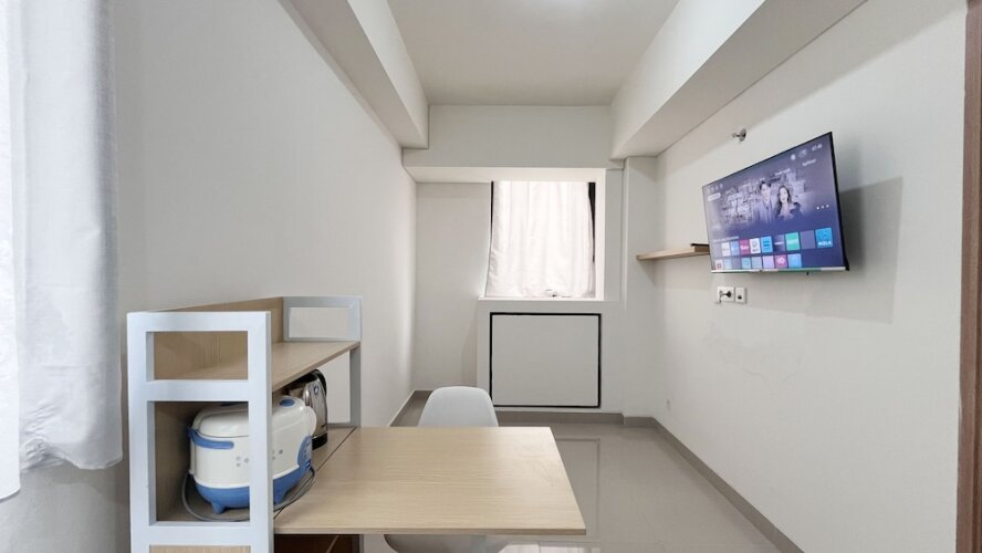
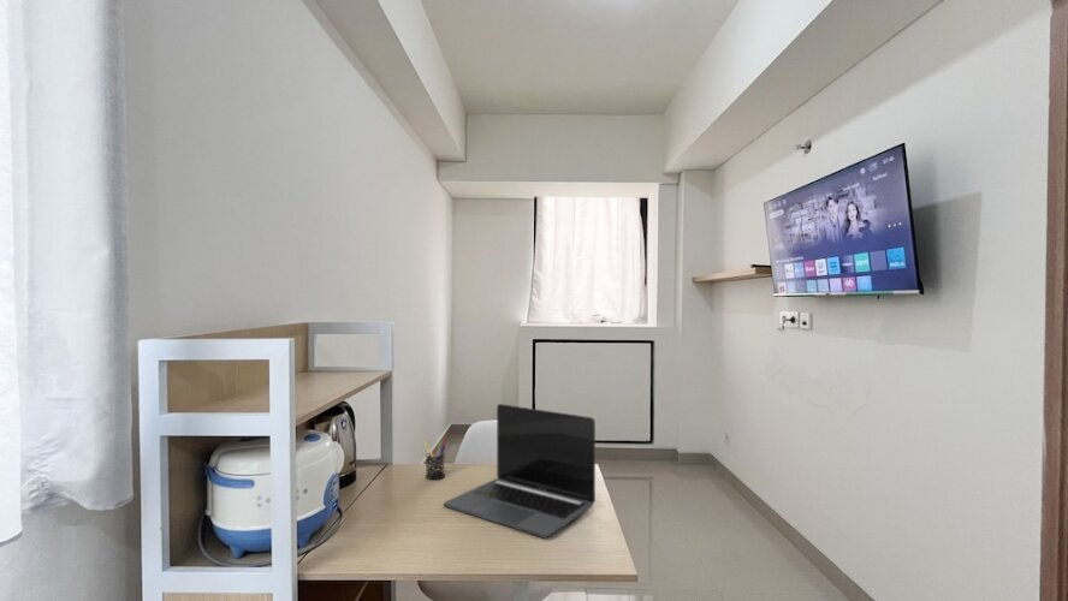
+ laptop [443,403,597,538]
+ pen holder [422,438,446,481]
